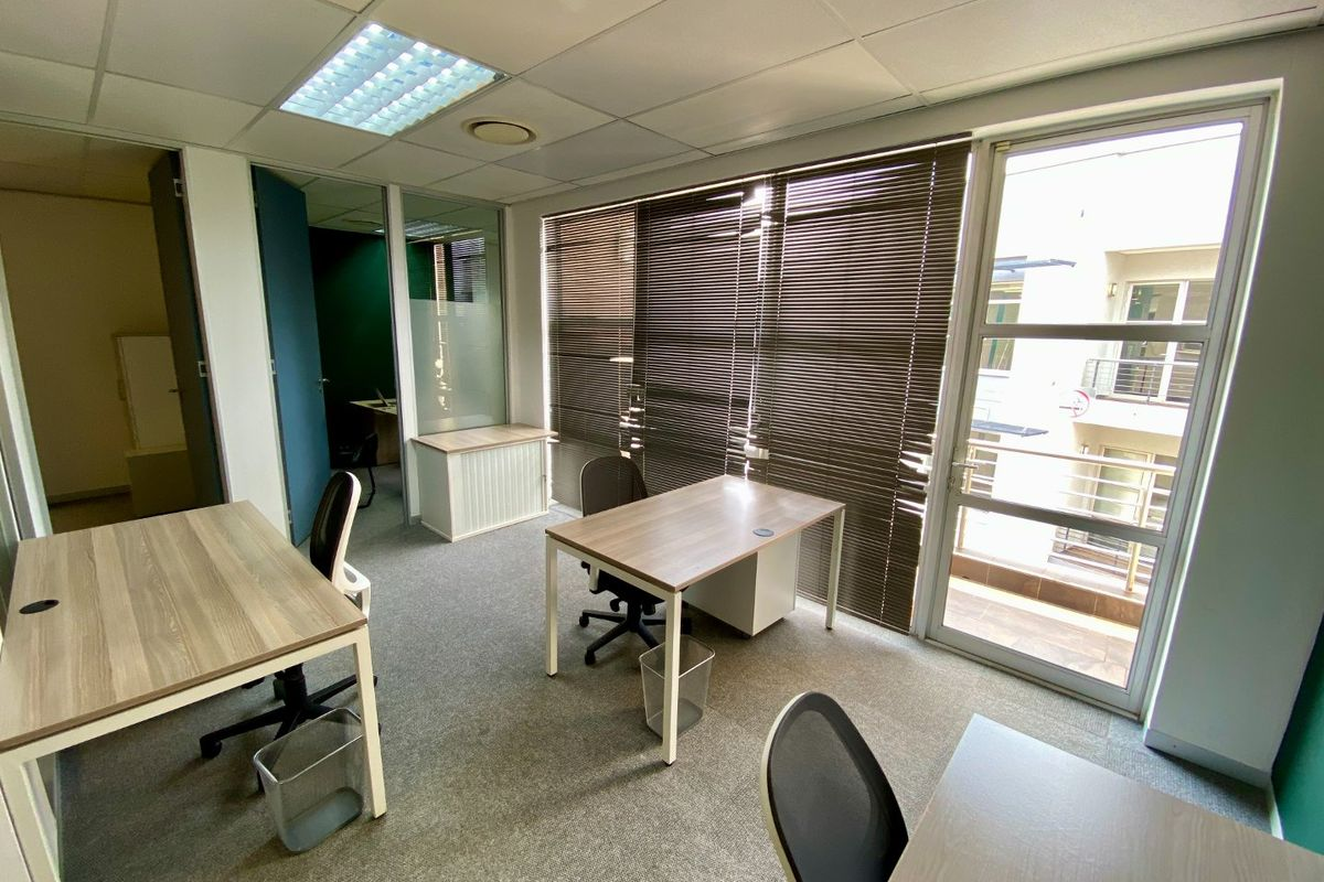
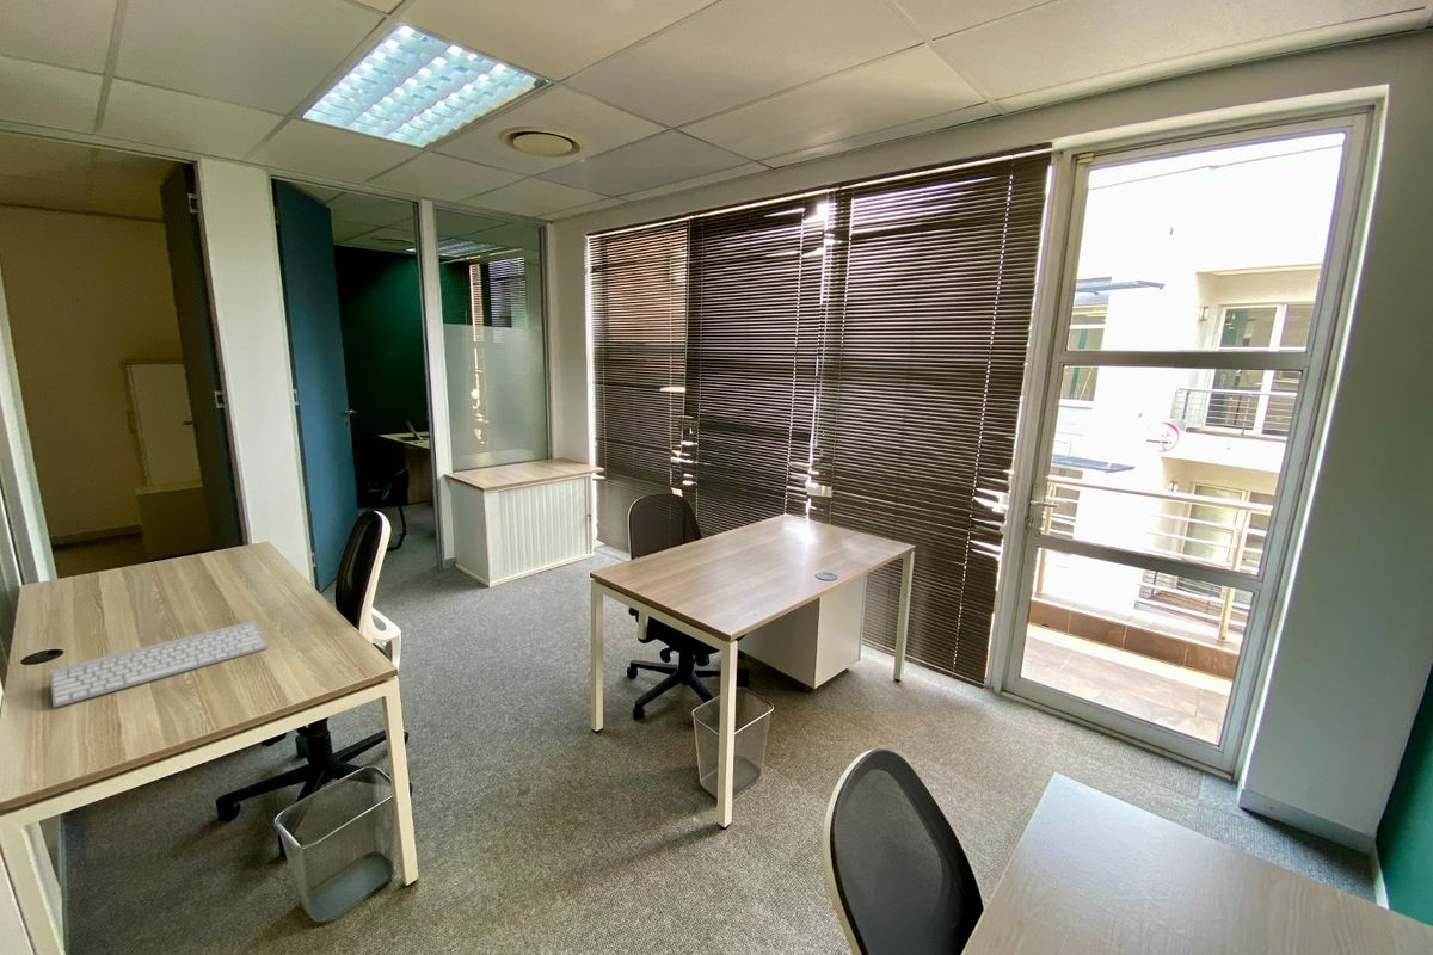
+ keyboard [48,620,269,709]
